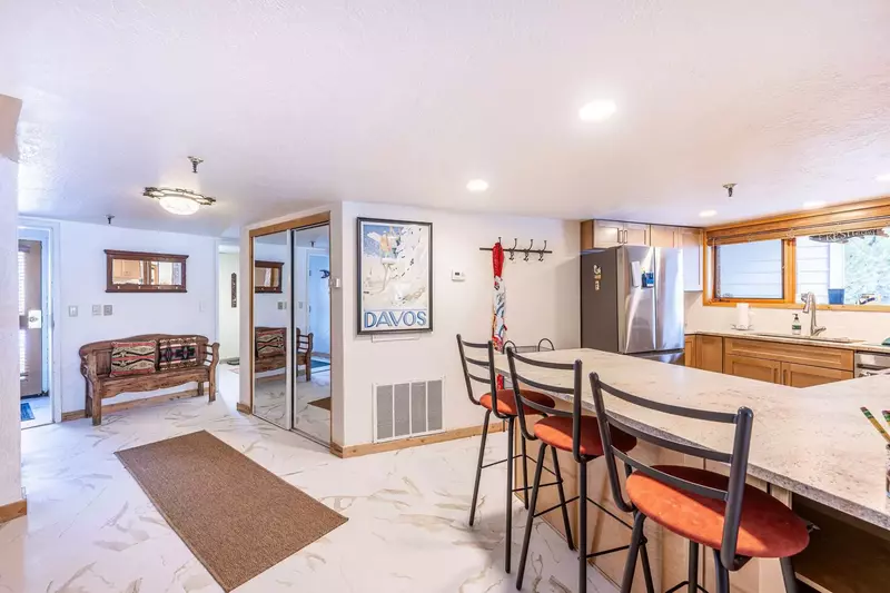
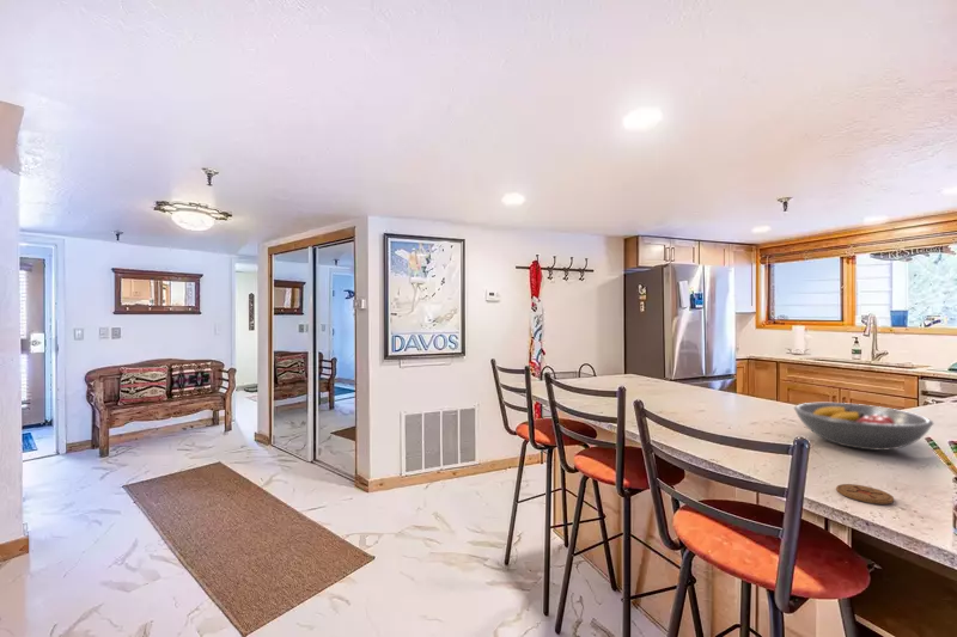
+ coaster [835,483,895,506]
+ fruit bowl [793,402,934,452]
